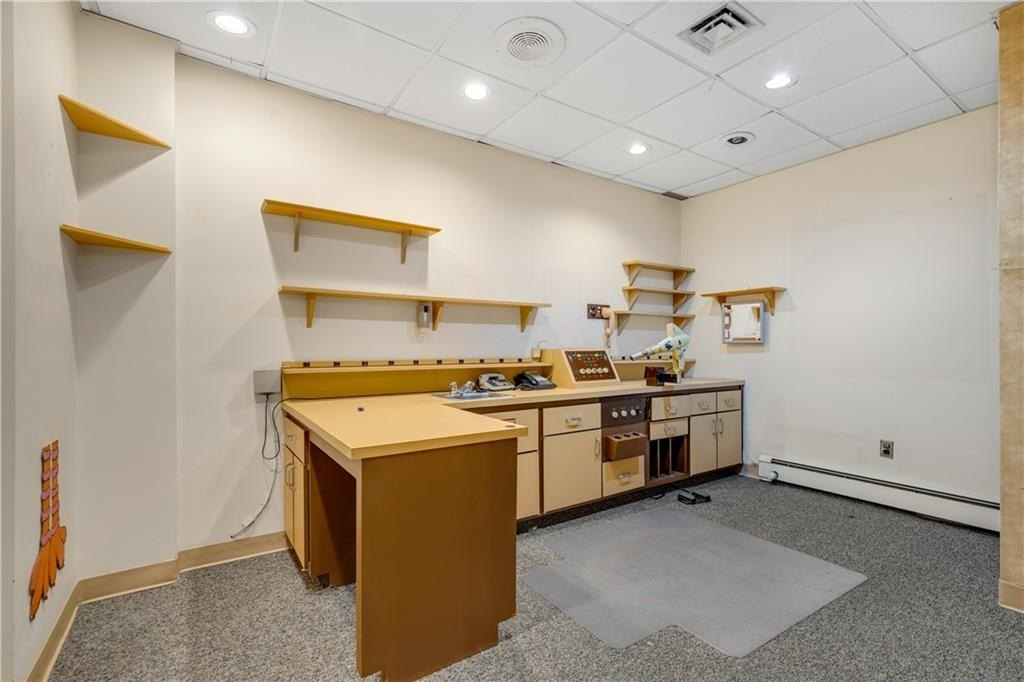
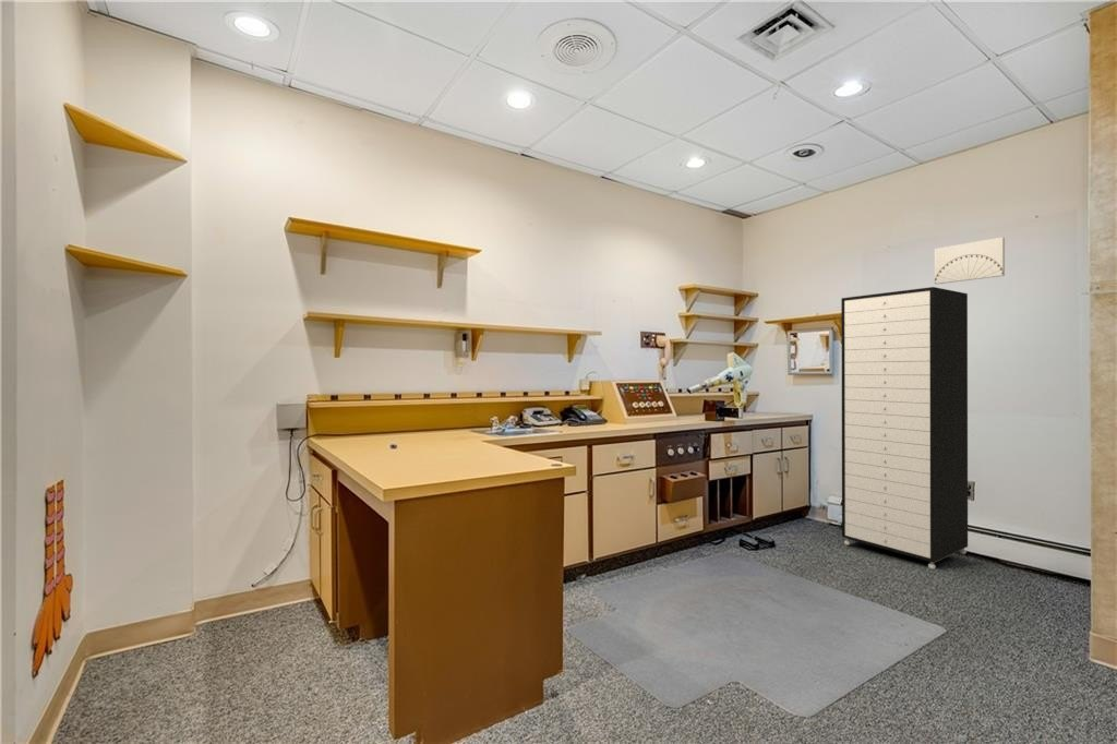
+ wall art [934,236,1006,285]
+ storage cabinet [840,286,969,569]
